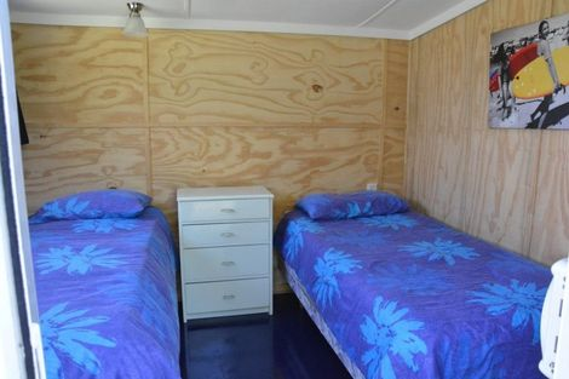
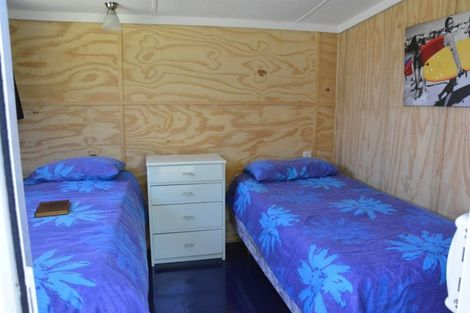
+ book [33,199,71,218]
